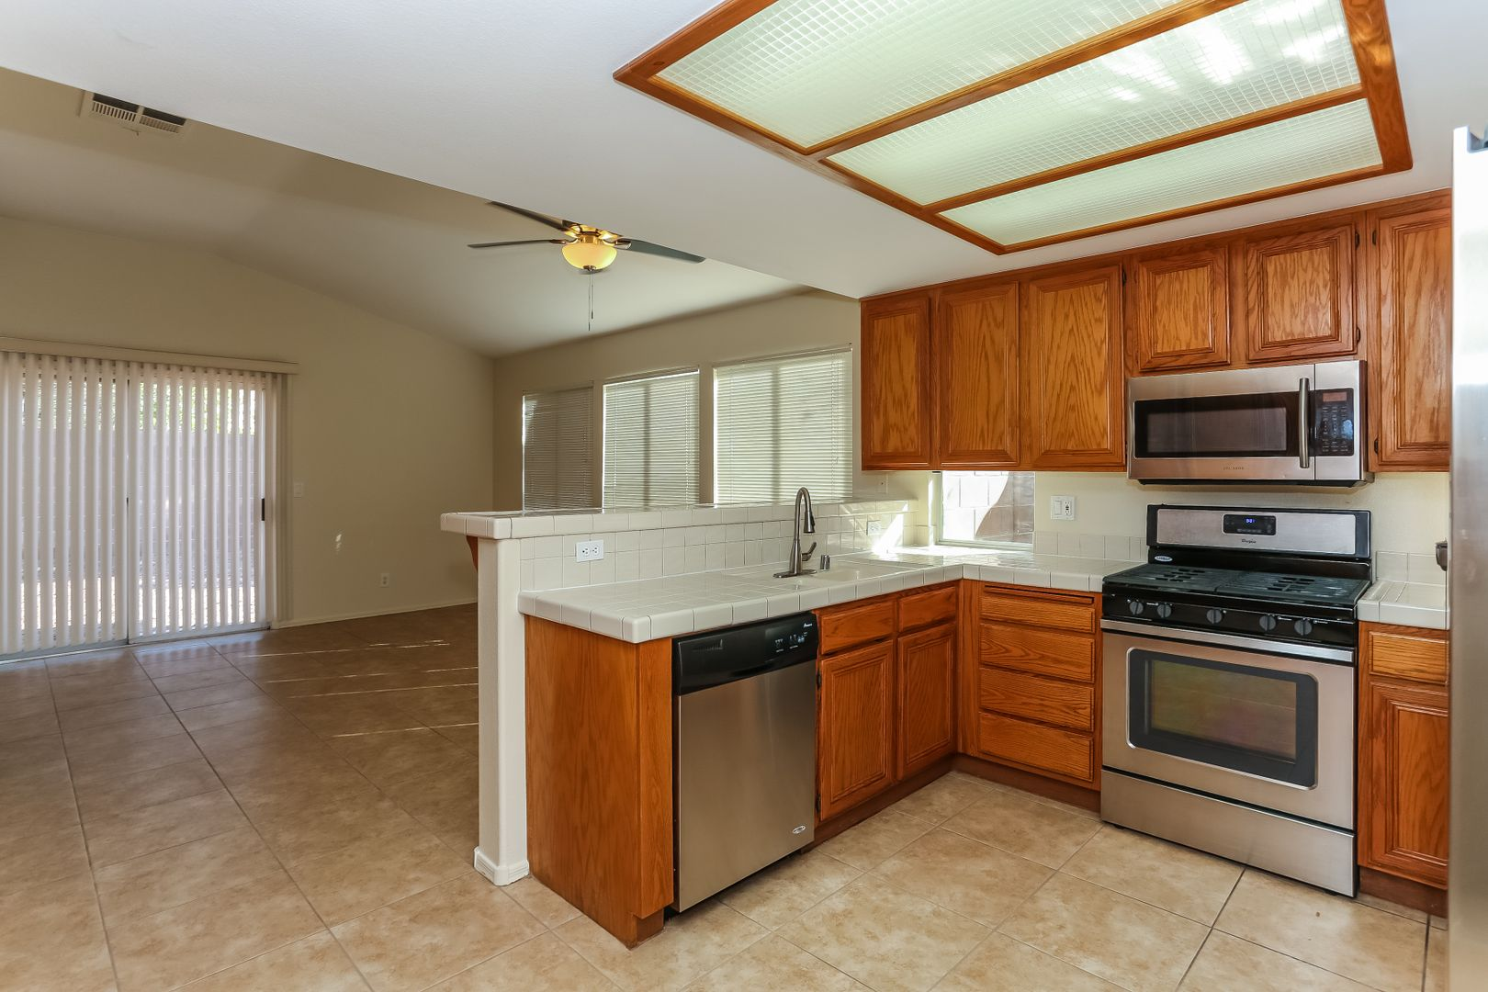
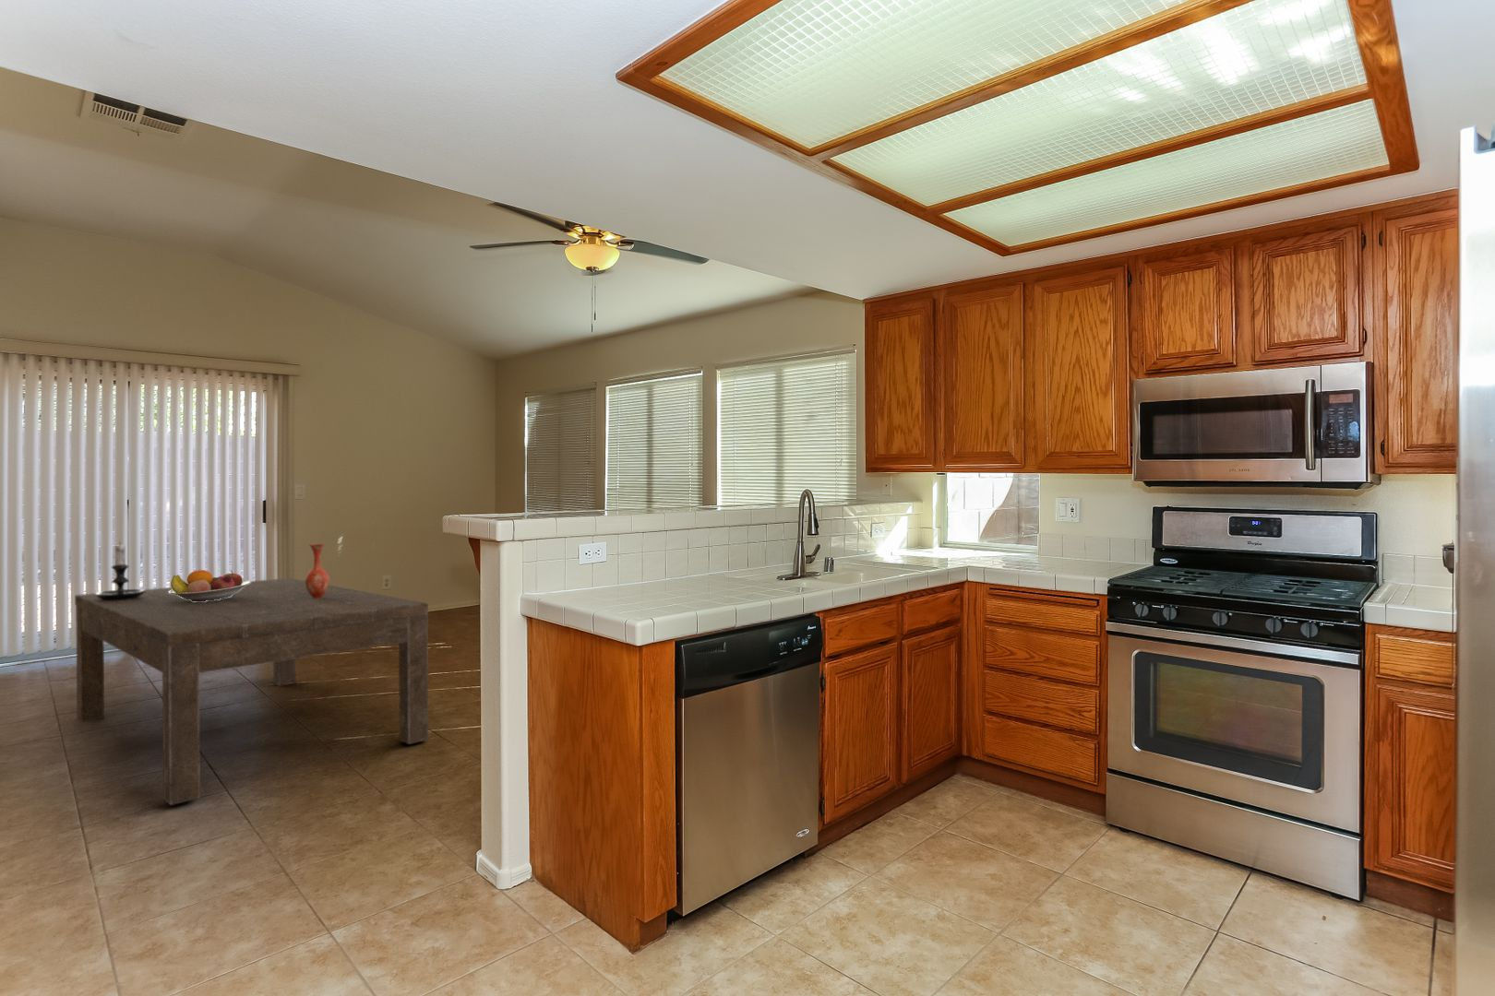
+ fruit bowl [169,569,251,601]
+ vase [305,544,330,598]
+ candle holder [95,540,146,600]
+ dining table [73,577,429,806]
